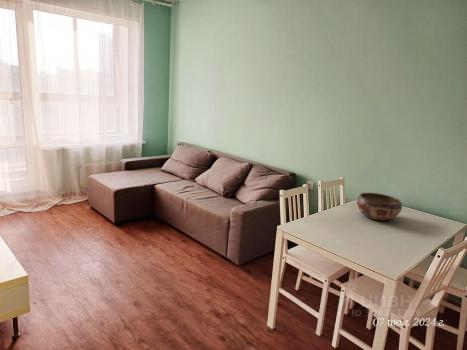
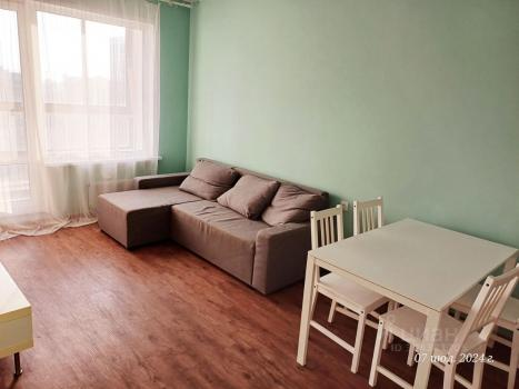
- decorative bowl [356,192,403,222]
